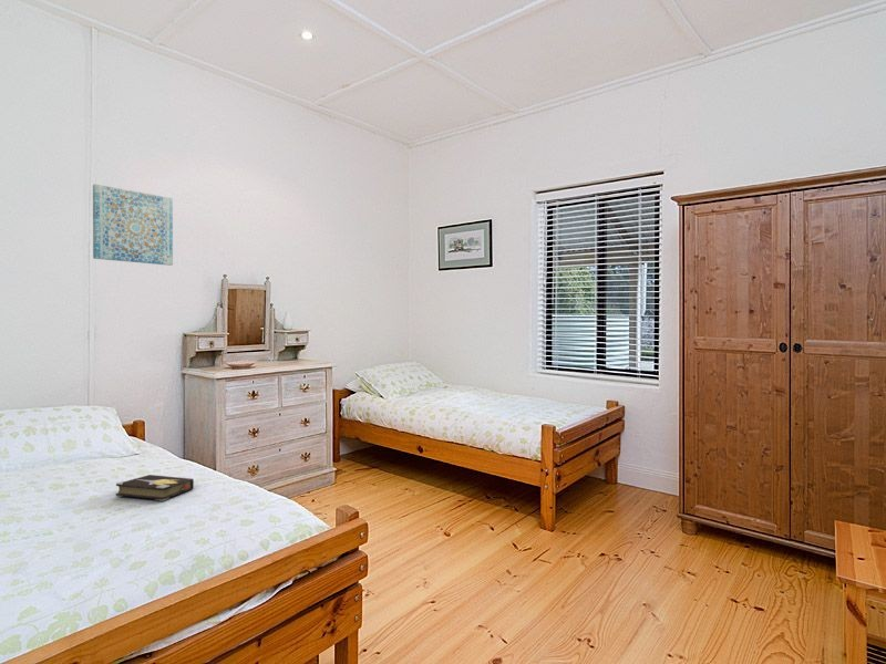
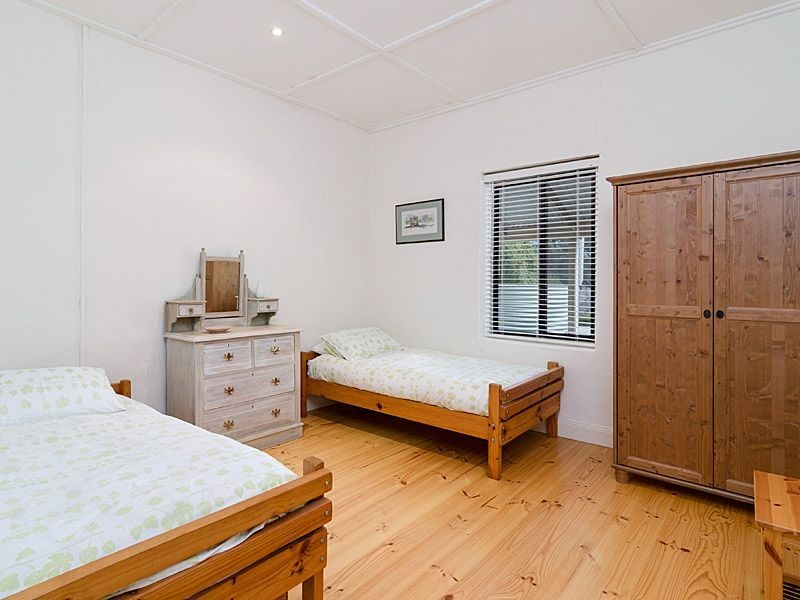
- hardback book [115,474,195,502]
- wall art [92,184,174,267]
